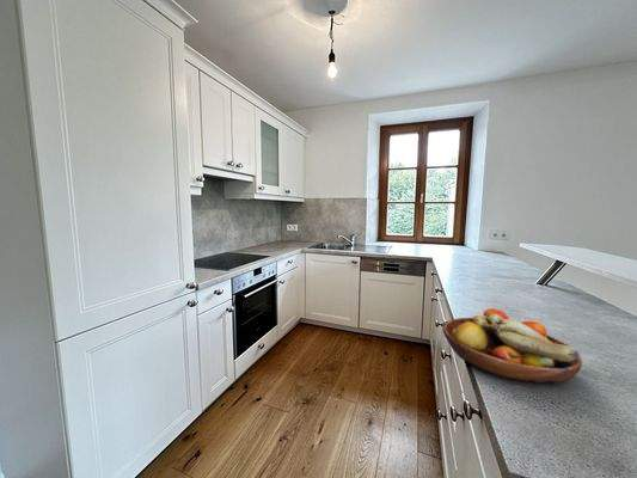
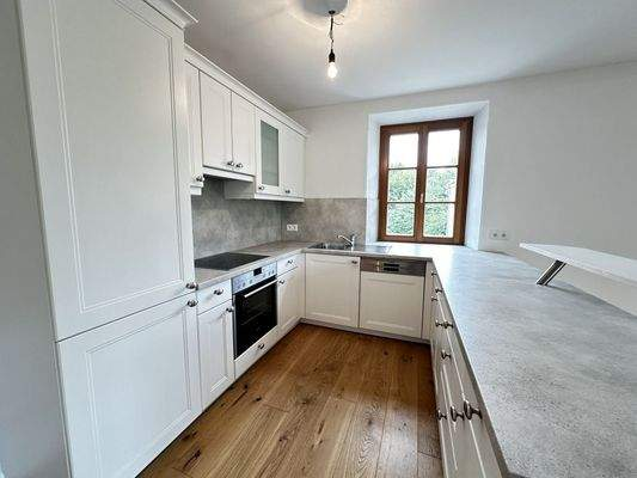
- fruit bowl [442,307,583,384]
